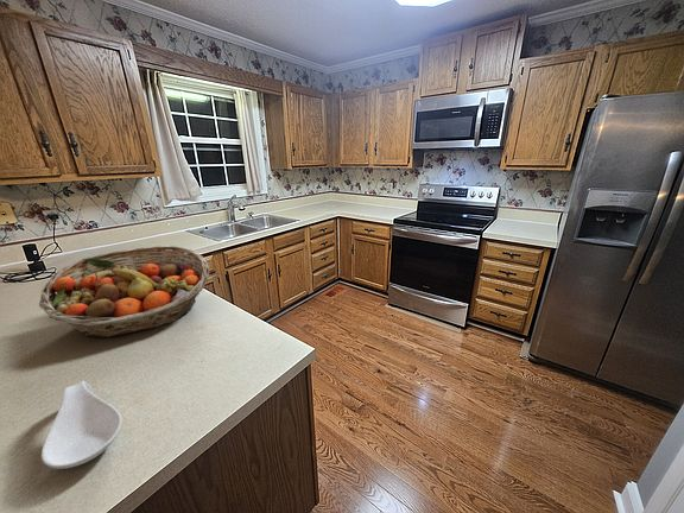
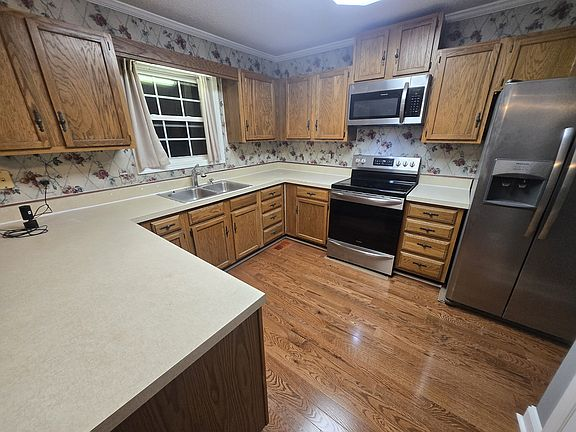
- spoon rest [40,380,124,470]
- fruit basket [38,245,210,340]
